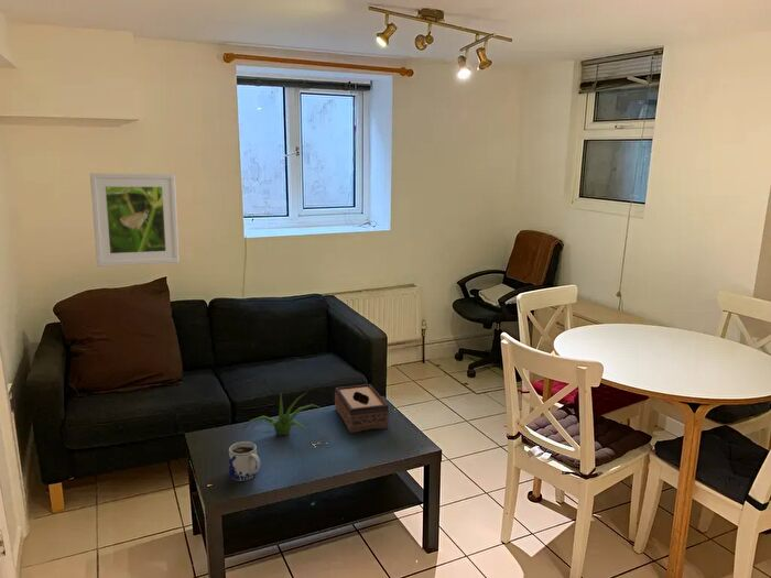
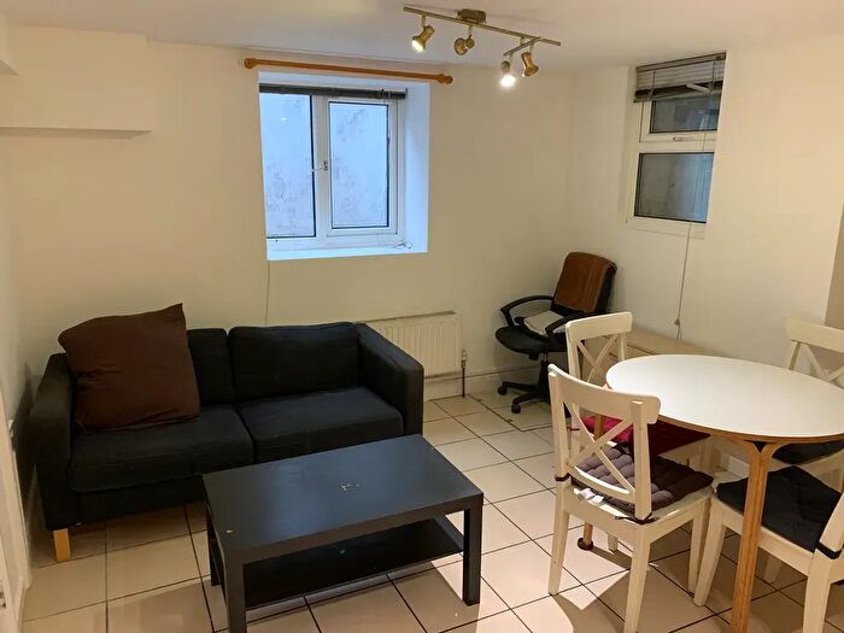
- tissue box [334,383,390,434]
- mug [227,440,261,482]
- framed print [89,172,181,268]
- plant [239,392,324,437]
